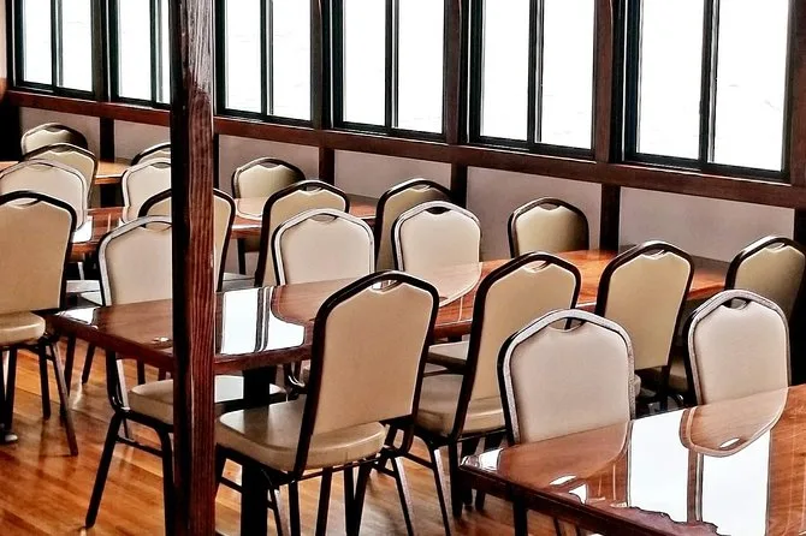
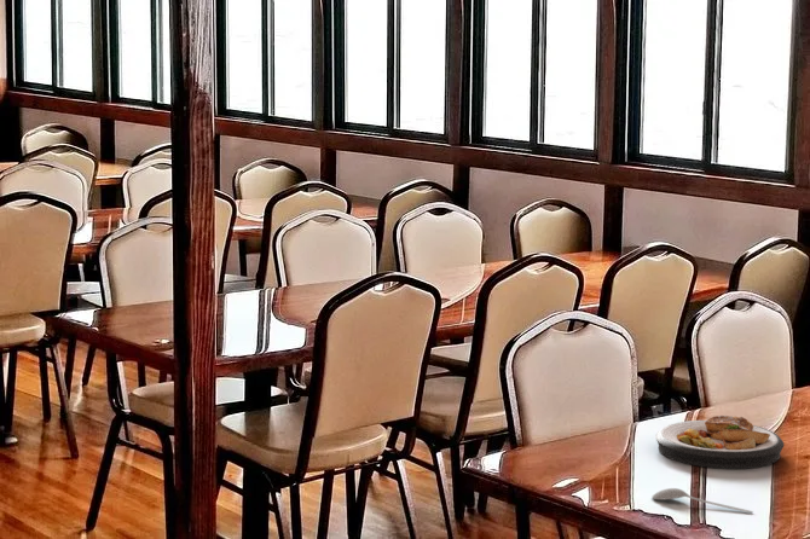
+ plate [654,415,785,470]
+ spoon [650,487,754,514]
